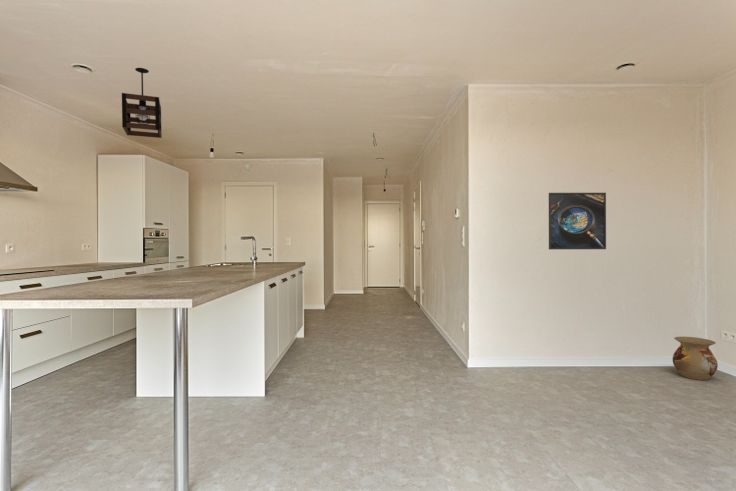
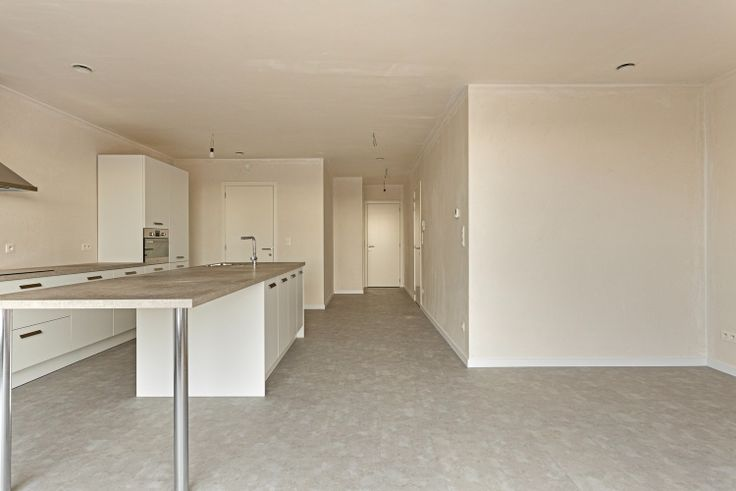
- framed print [548,192,607,250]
- pendant light [121,67,163,139]
- vase [671,336,719,381]
